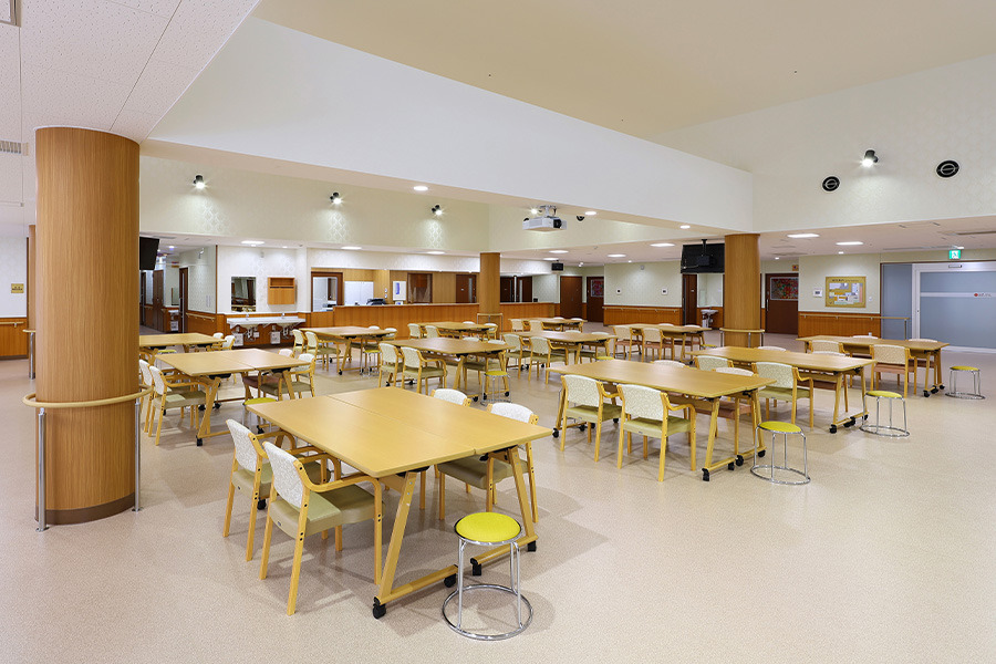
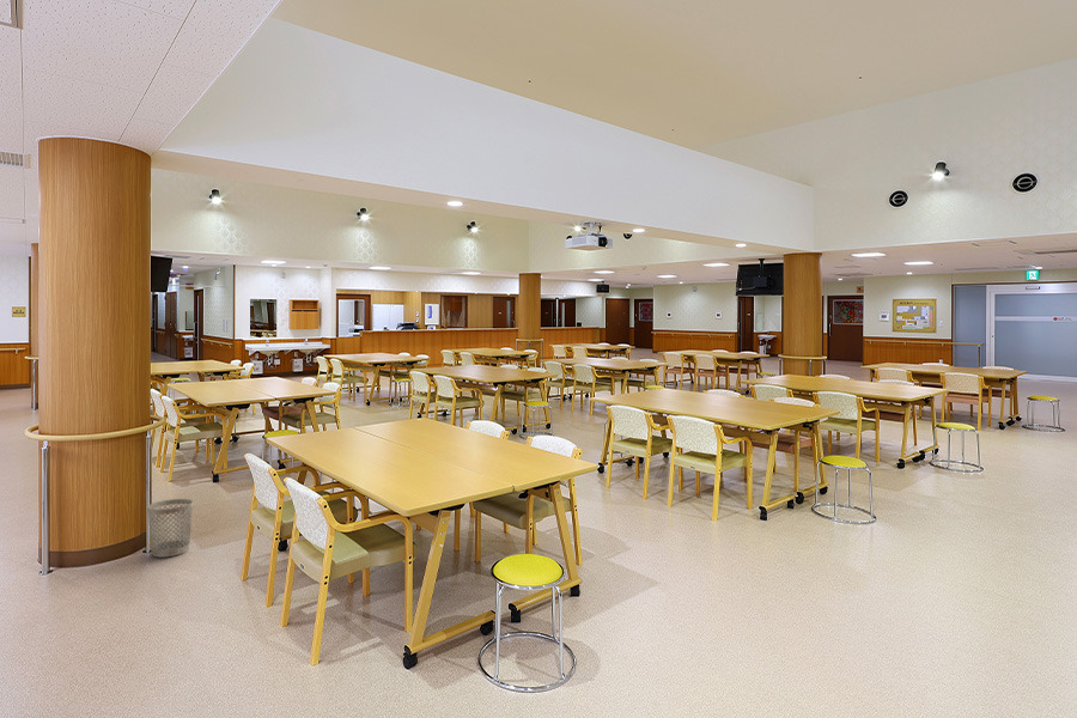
+ wastebasket [146,498,194,559]
